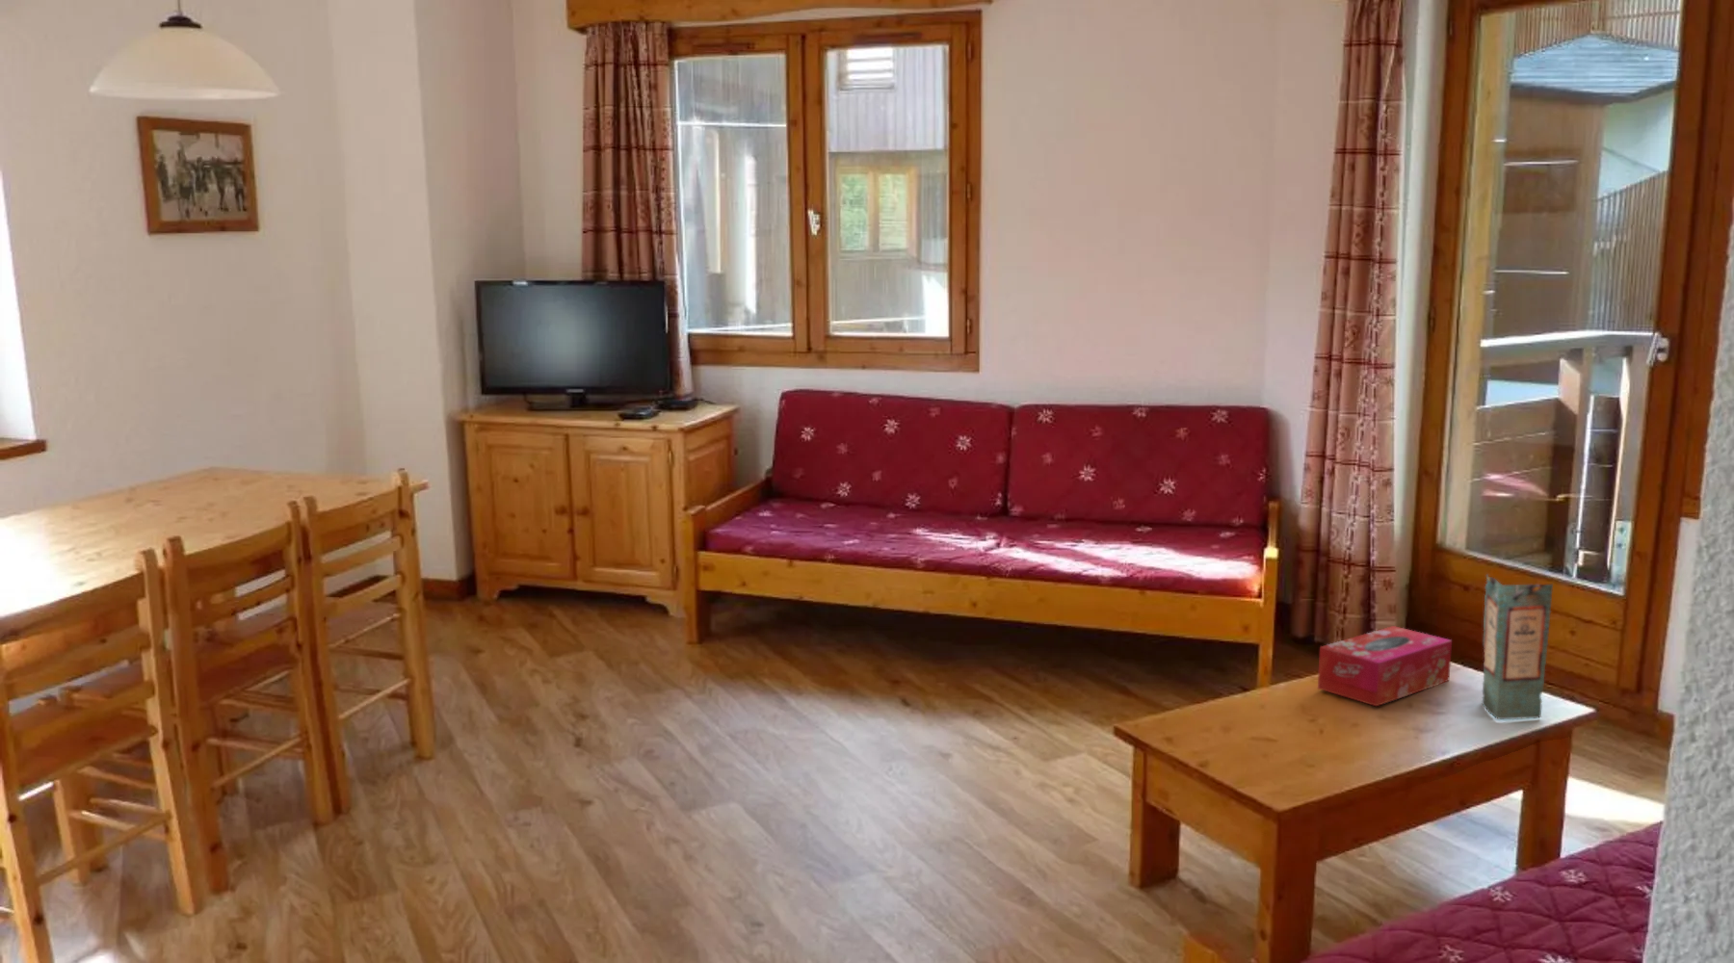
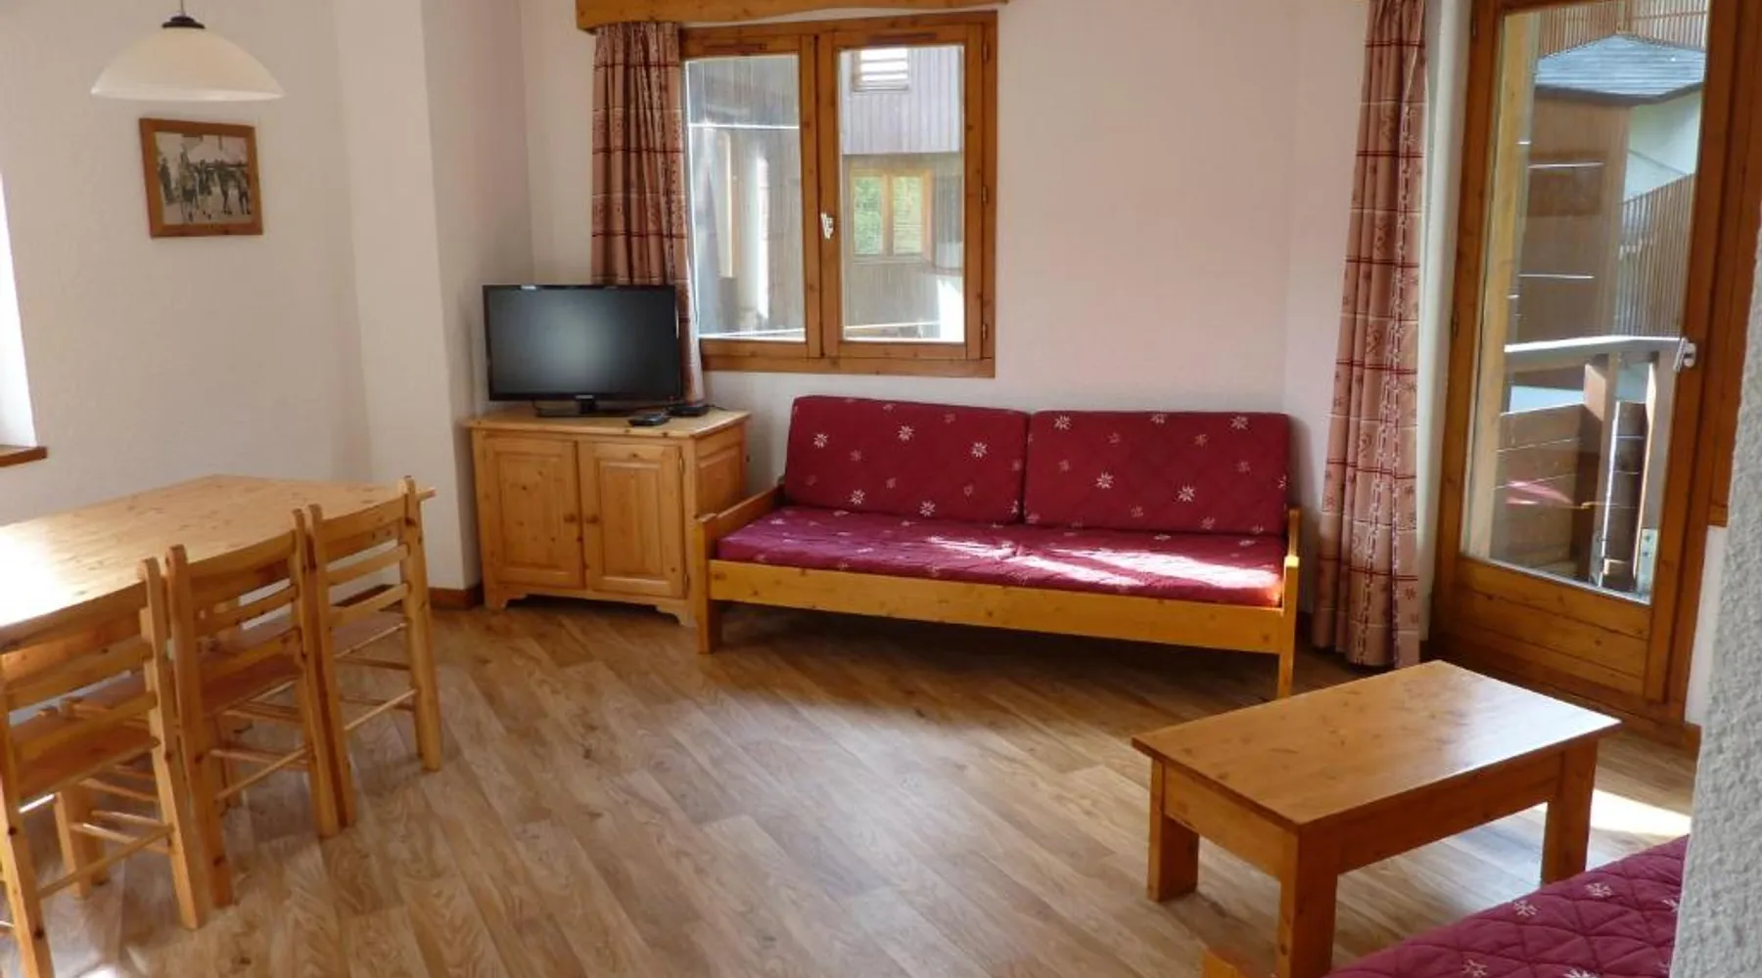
- tissue box [1317,625,1453,707]
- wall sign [1480,573,1554,720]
